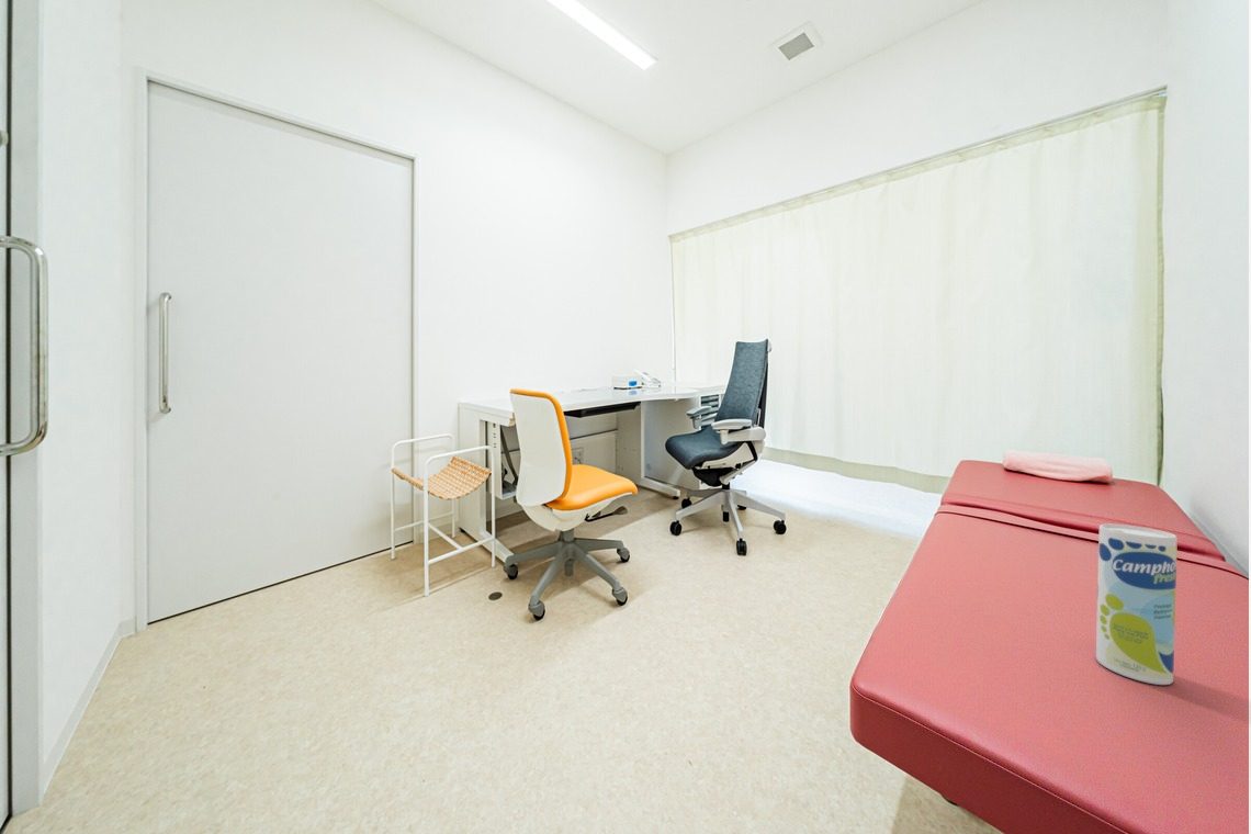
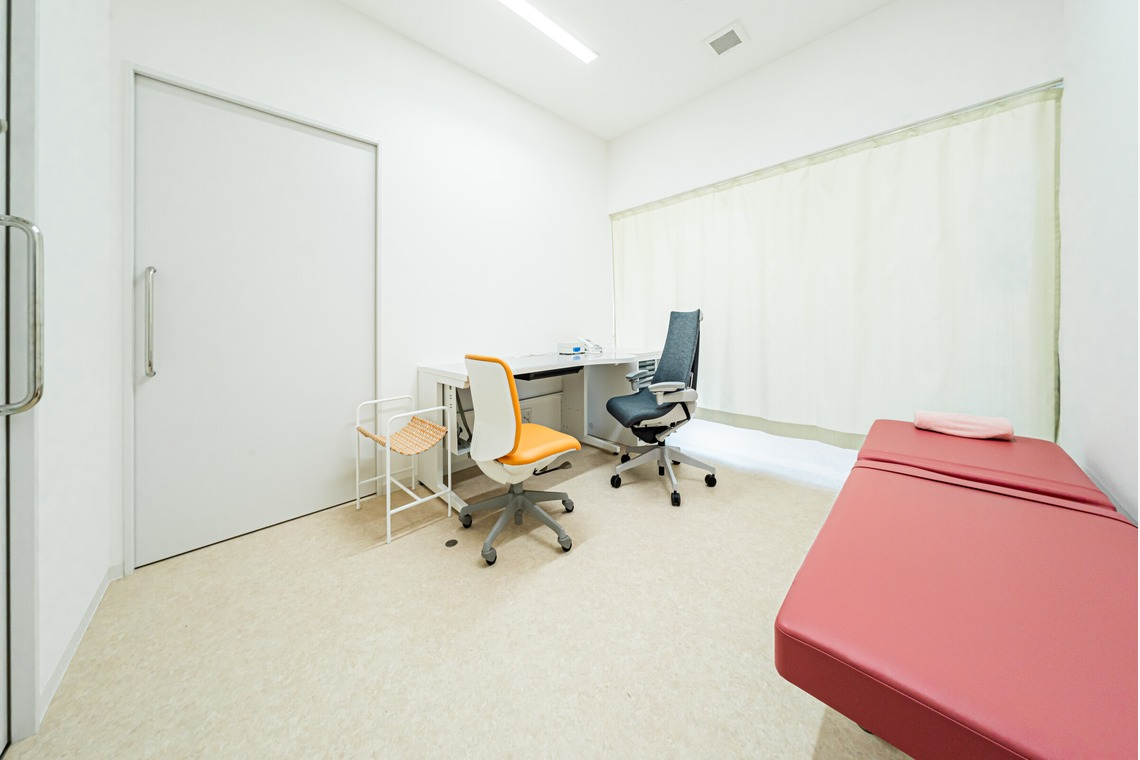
- canister [1095,523,1179,686]
